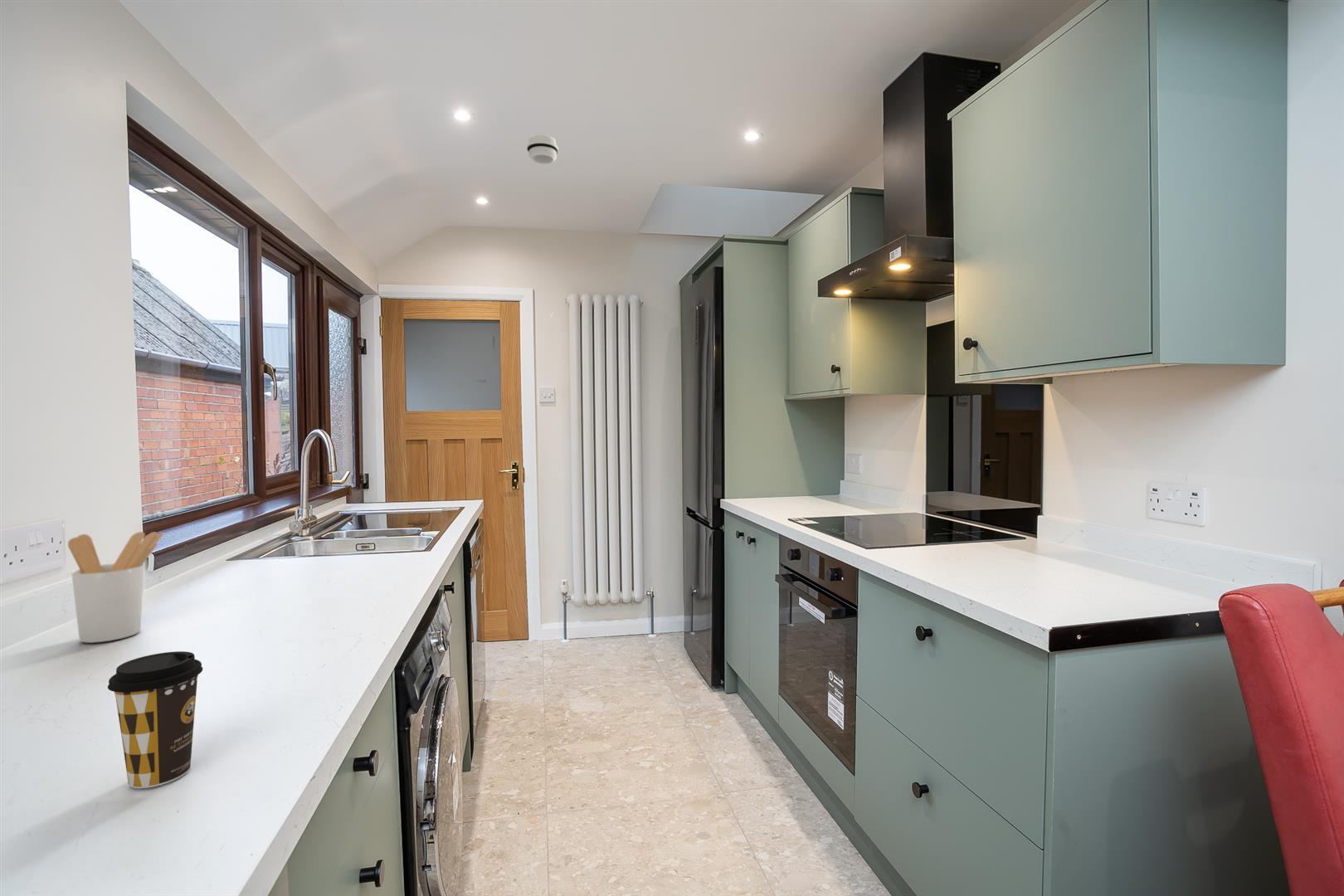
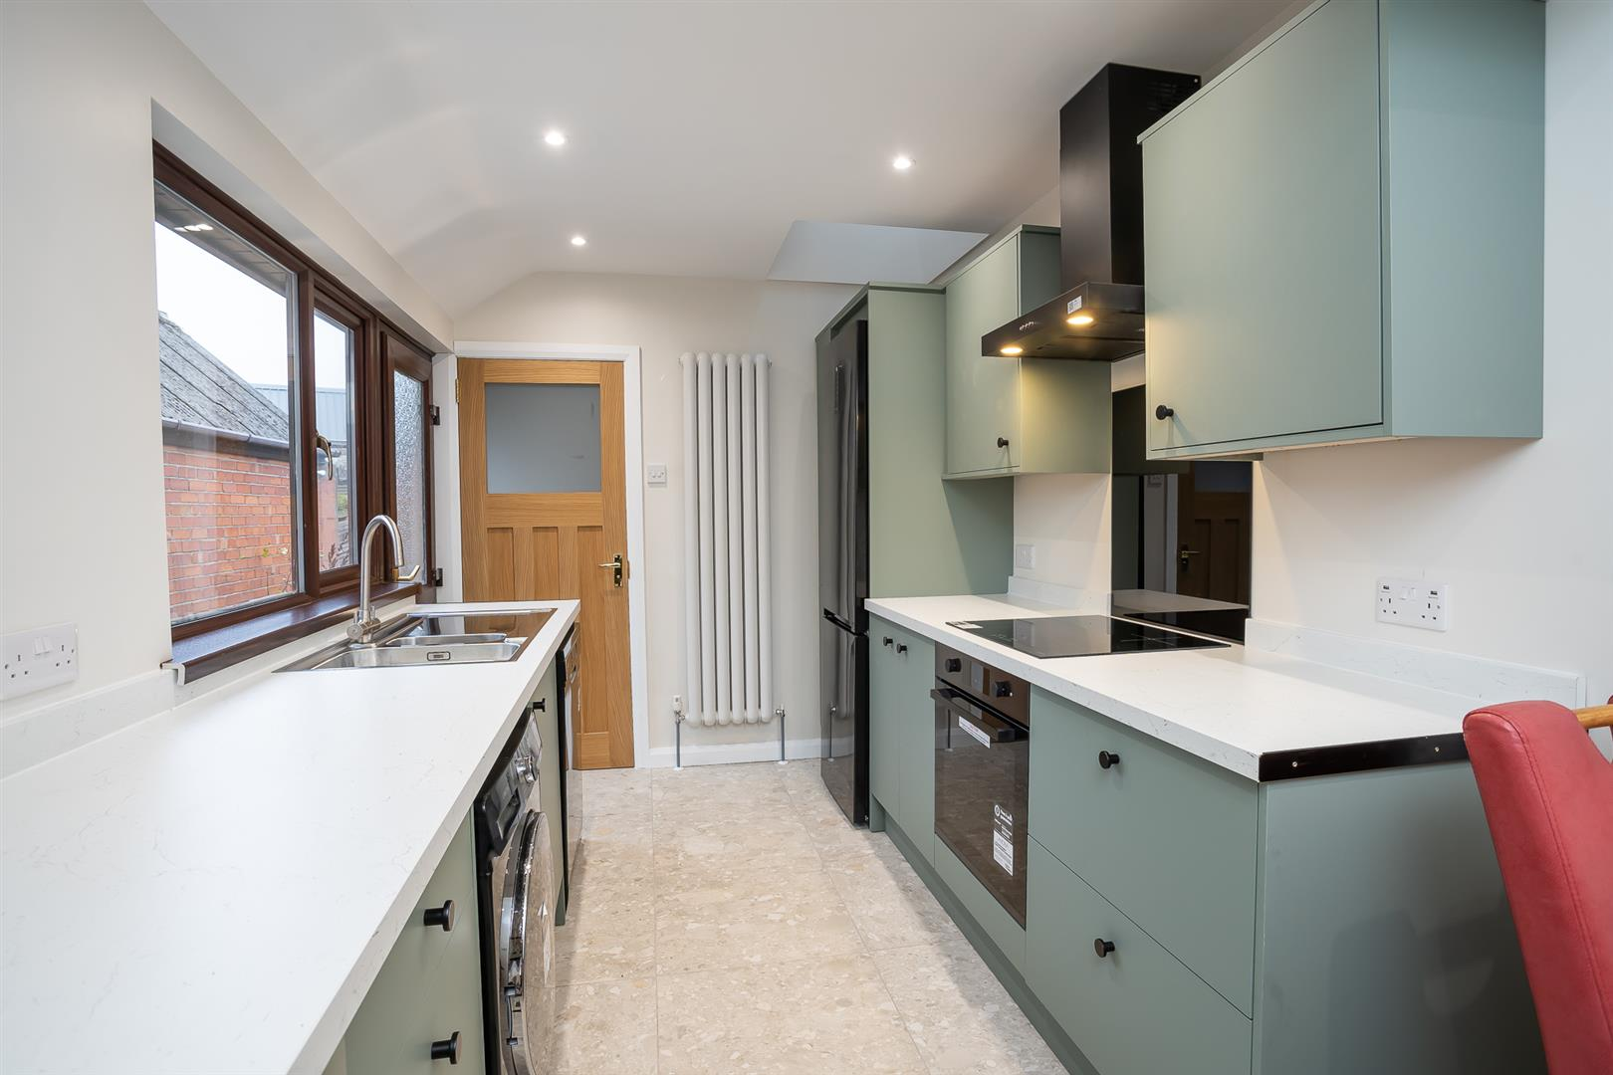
- smoke detector [526,134,559,164]
- utensil holder [67,531,164,644]
- coffee cup [107,650,203,789]
